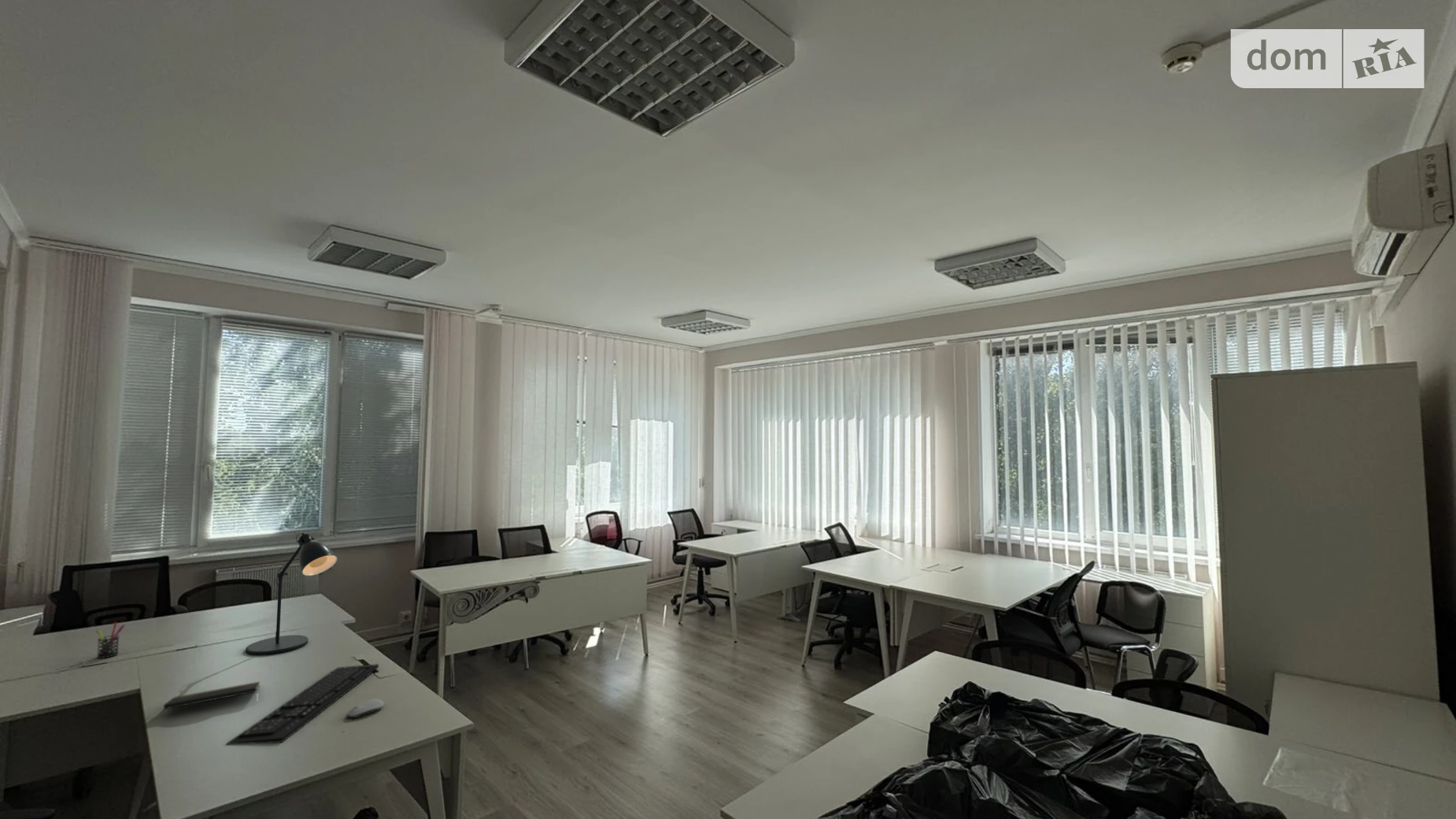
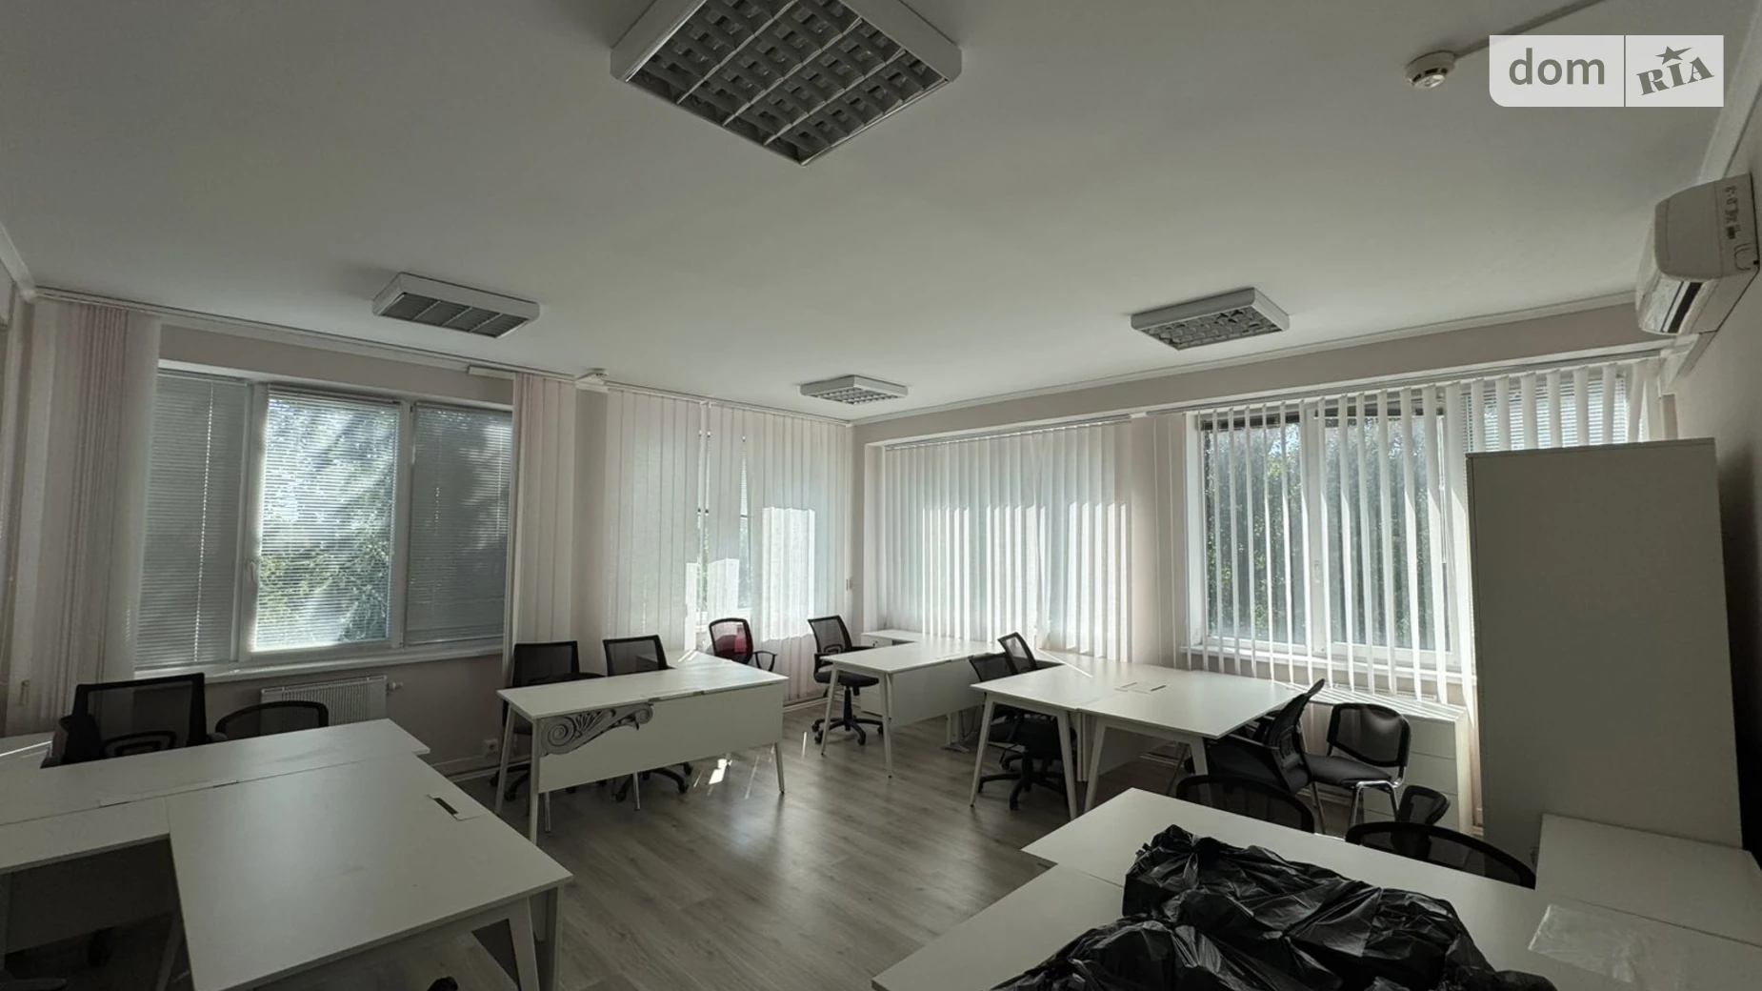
- pen holder [95,621,126,659]
- desk lamp [245,532,338,657]
- keyboard [226,663,379,745]
- notepad [162,680,261,710]
- computer mouse [346,699,385,719]
